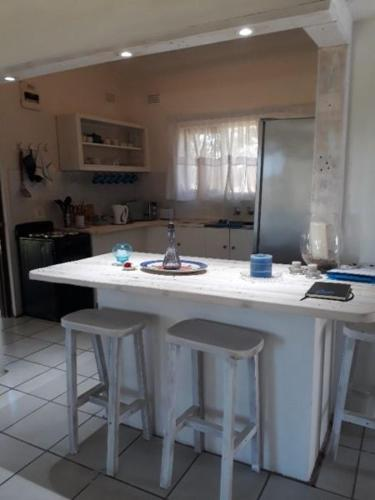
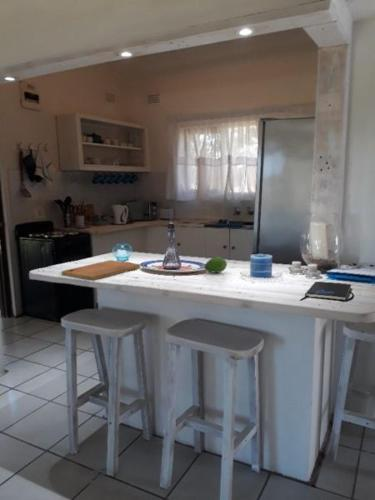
+ fruit [203,256,228,274]
+ cutting board [60,259,141,281]
